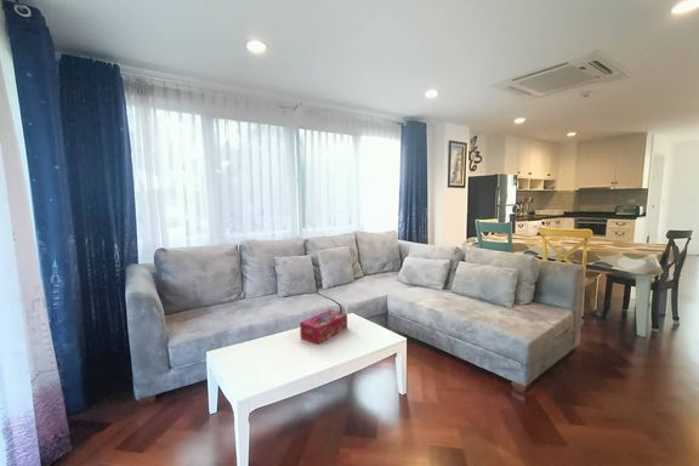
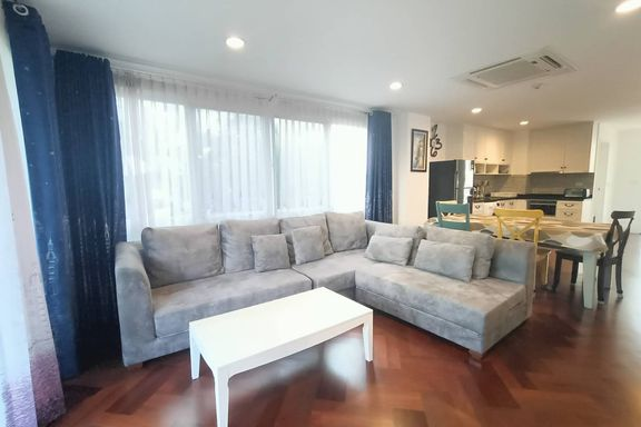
- tissue box [299,308,348,345]
